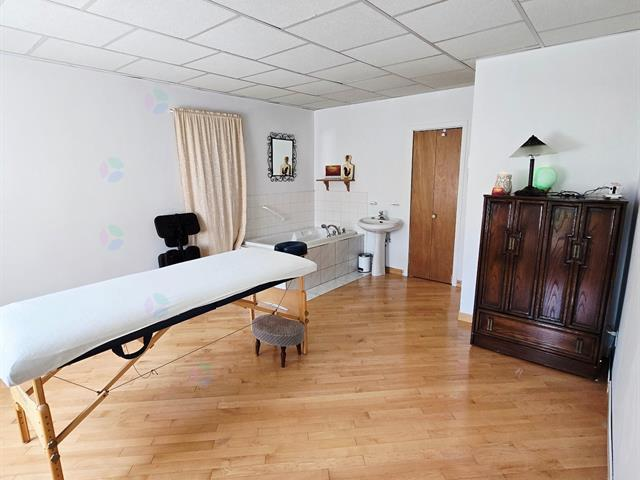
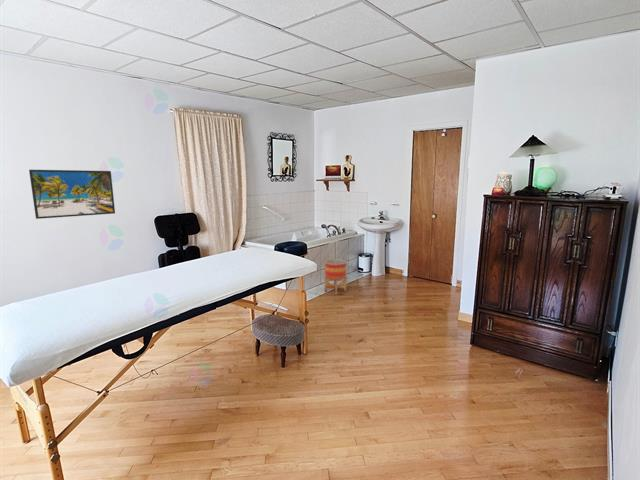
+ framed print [28,169,116,220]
+ planter [324,258,348,296]
